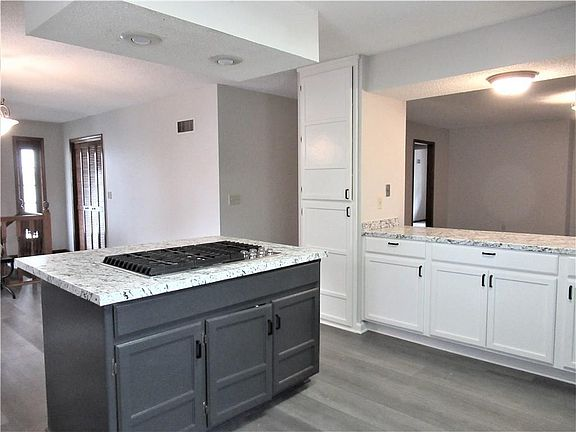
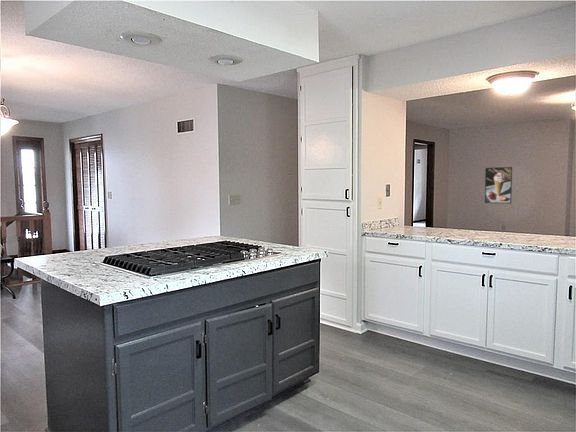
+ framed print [484,166,513,205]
